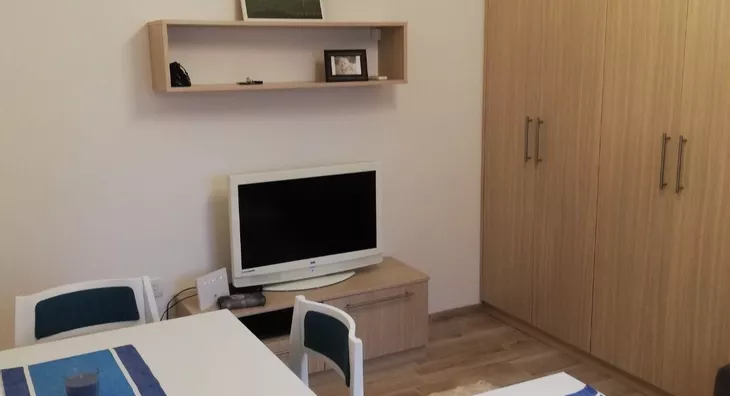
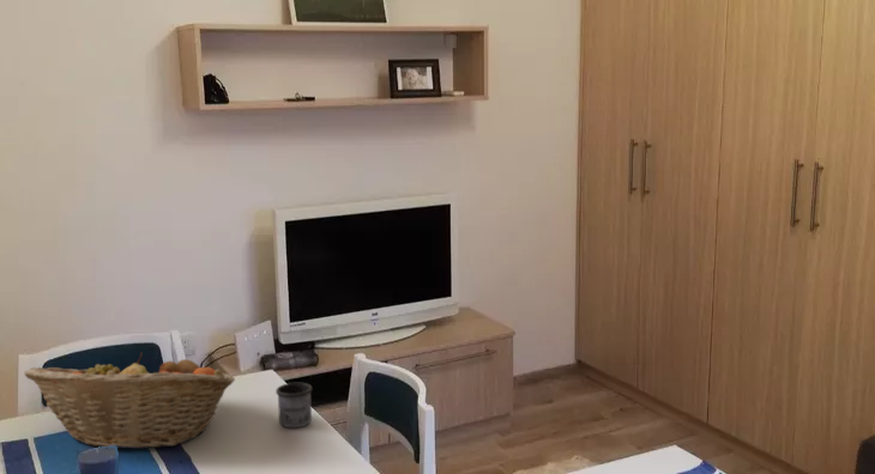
+ mug [274,382,313,429]
+ fruit basket [23,351,236,450]
